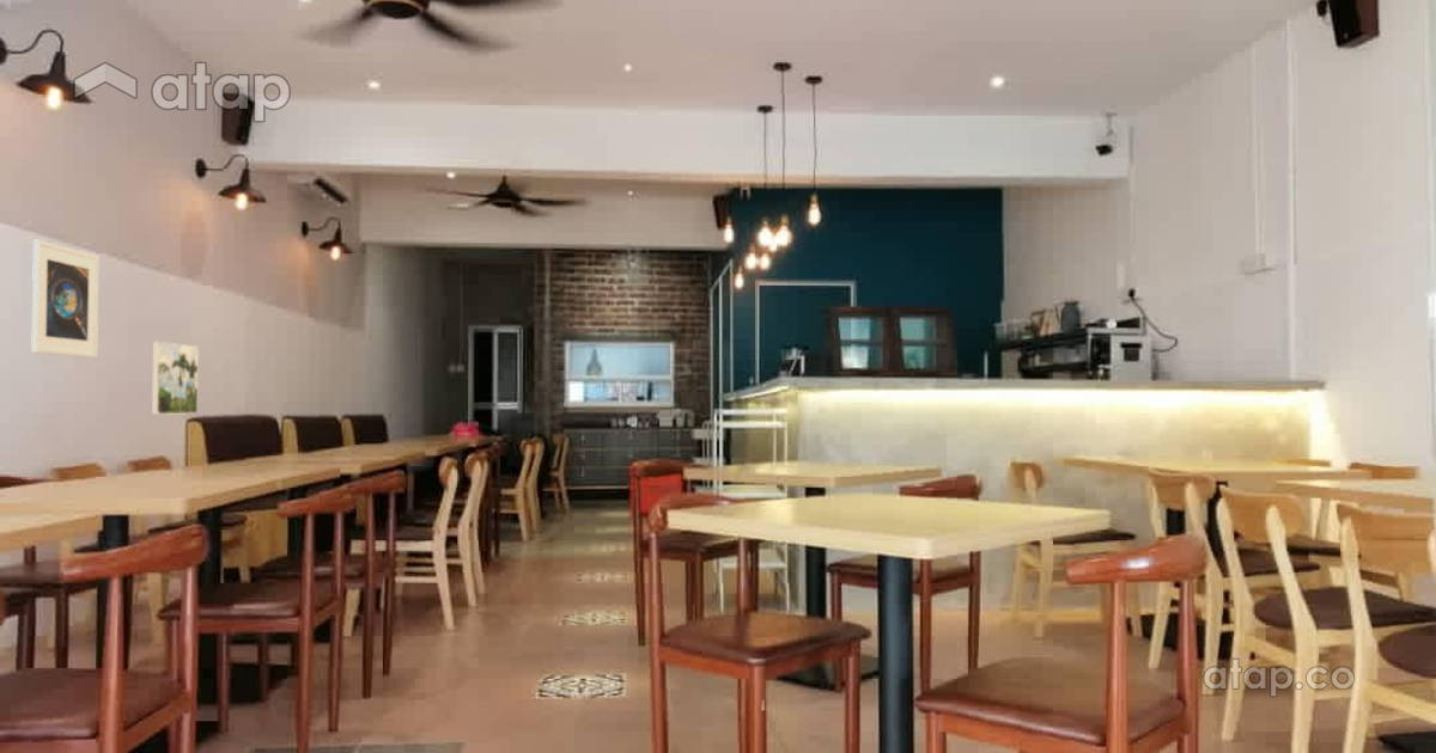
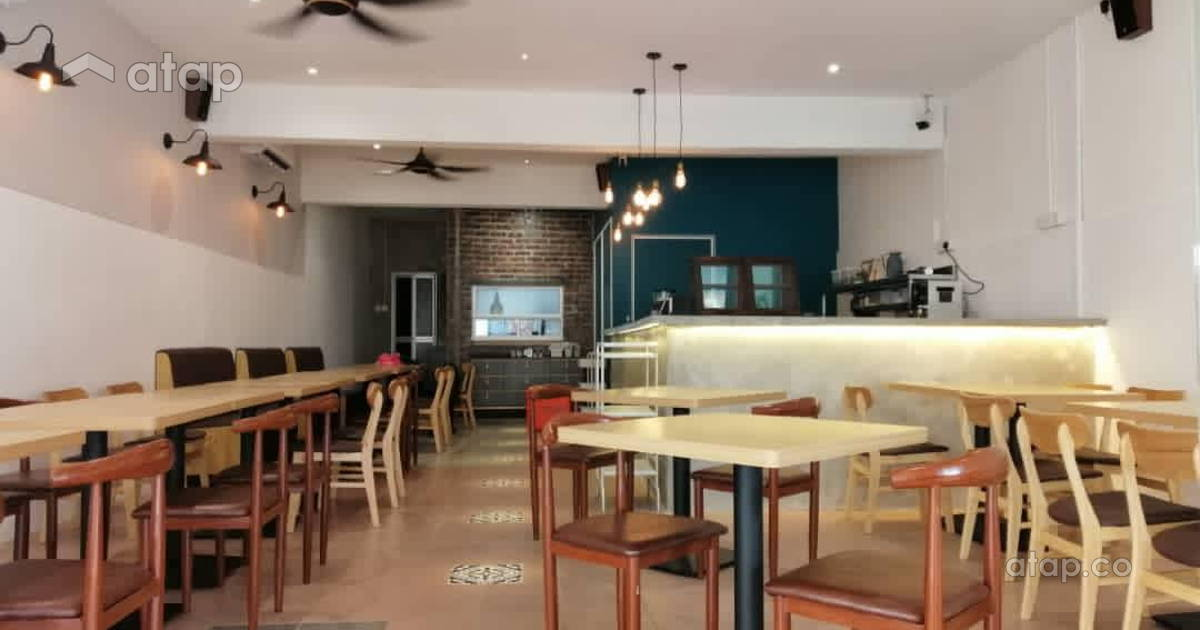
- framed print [30,239,99,359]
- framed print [151,341,200,416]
